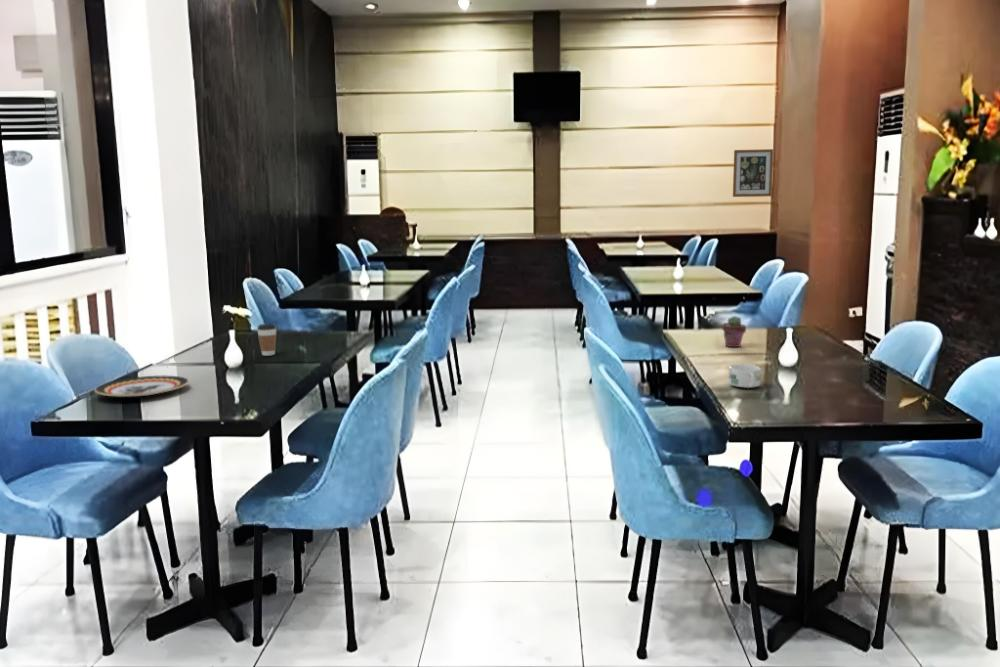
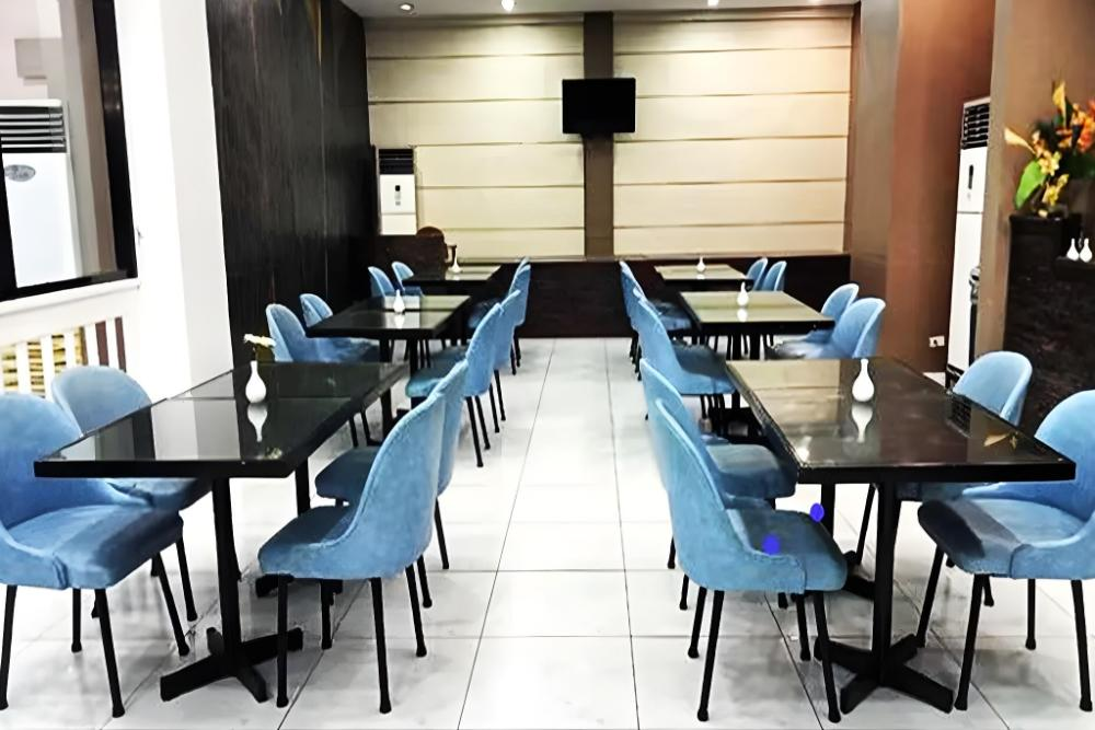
- coffee cup [256,323,278,357]
- potted succulent [721,315,747,348]
- wall art [732,148,774,198]
- plate [94,375,190,397]
- mug [727,363,762,389]
